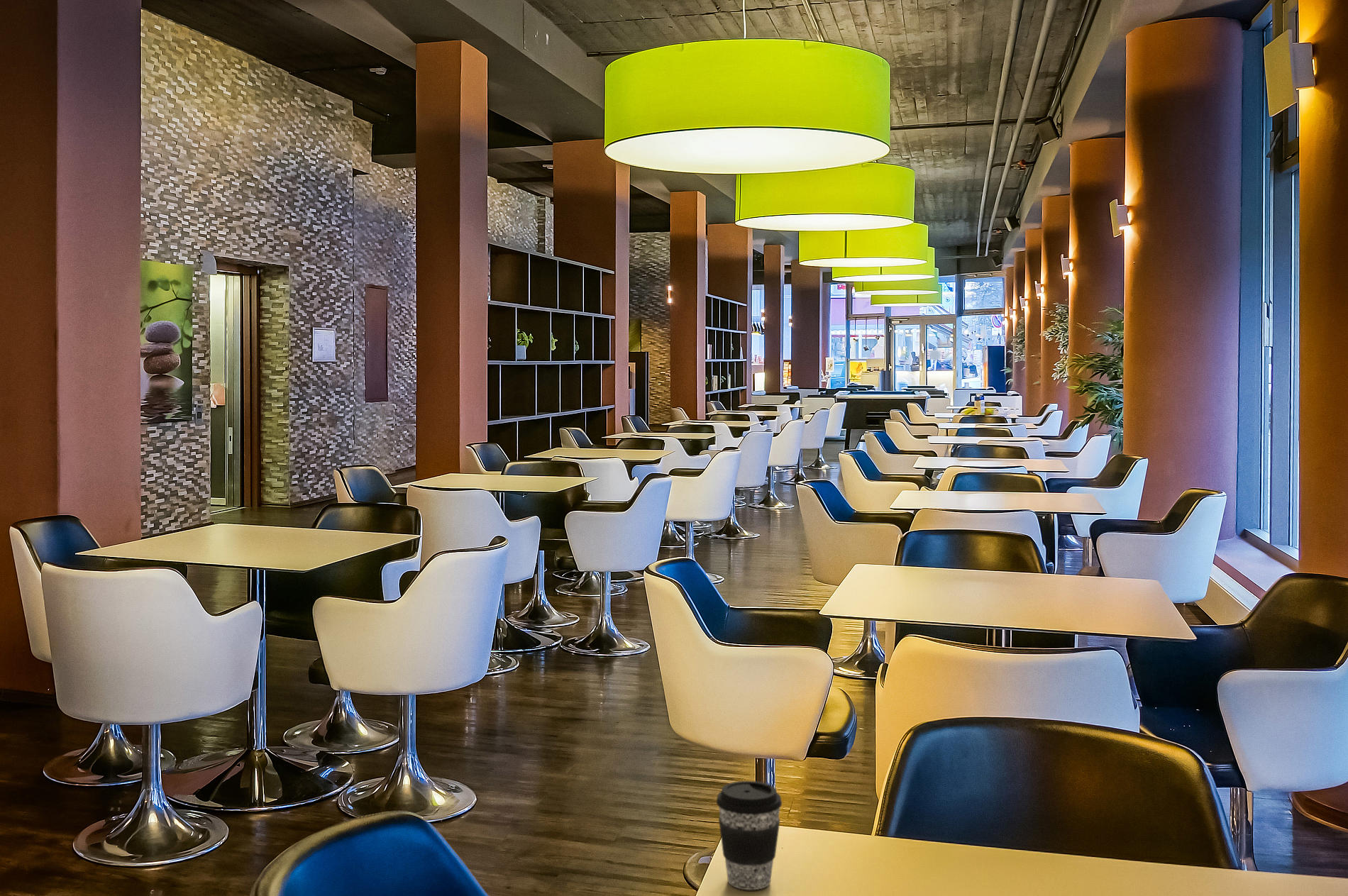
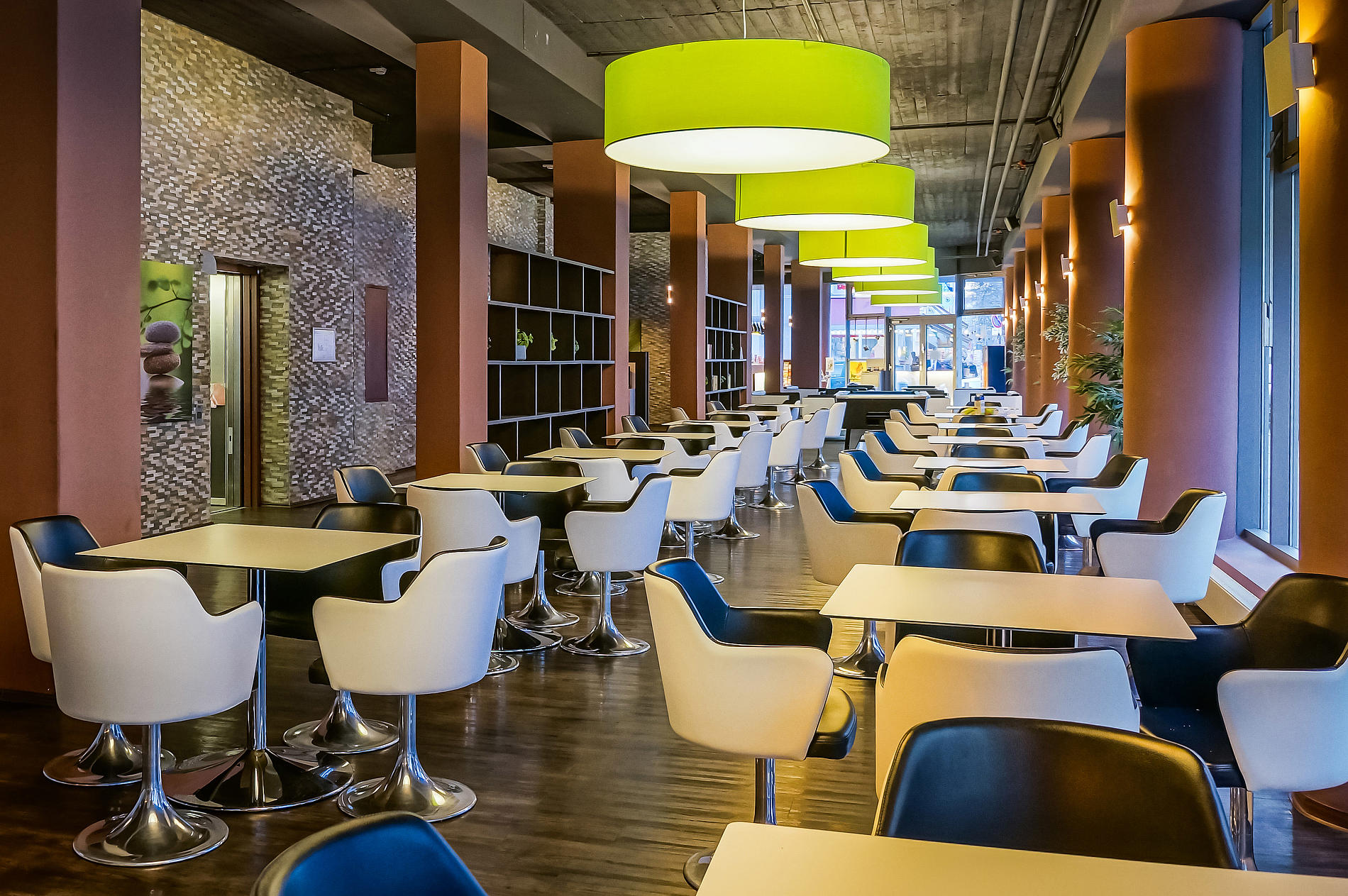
- coffee cup [716,780,783,890]
